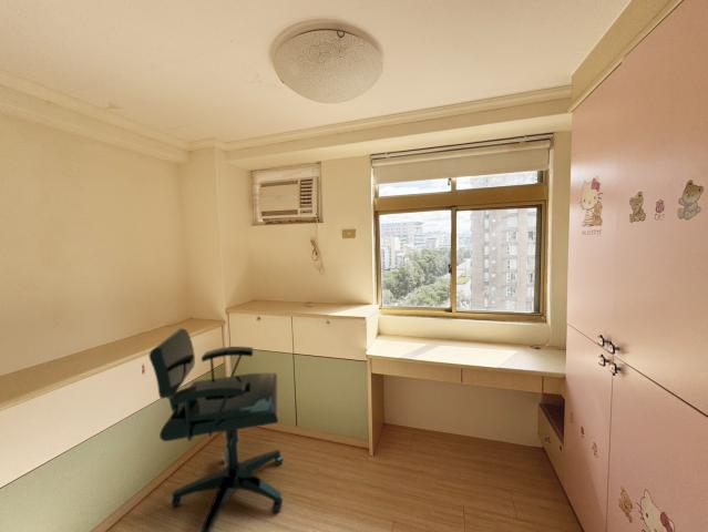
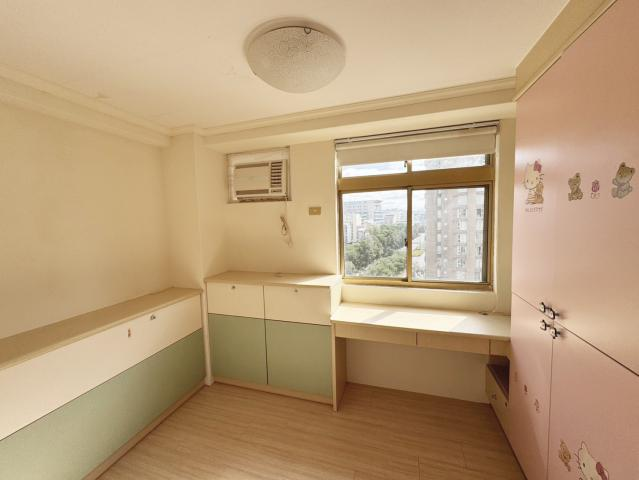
- office chair [148,327,285,532]
